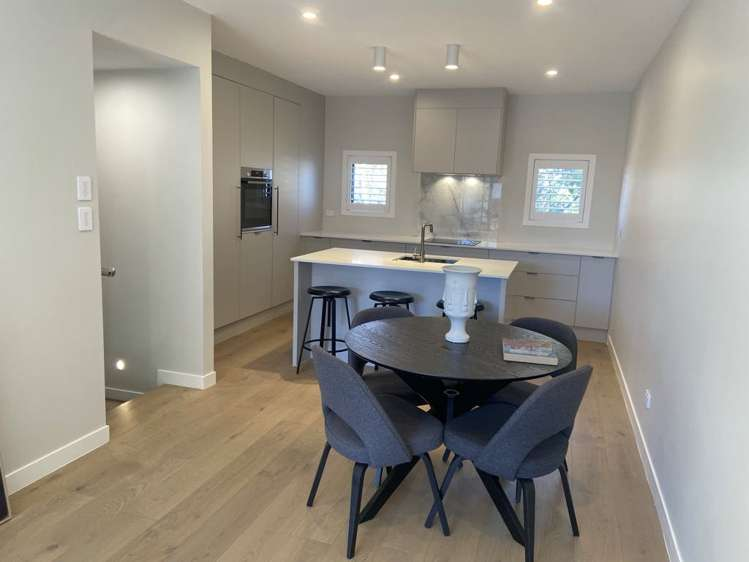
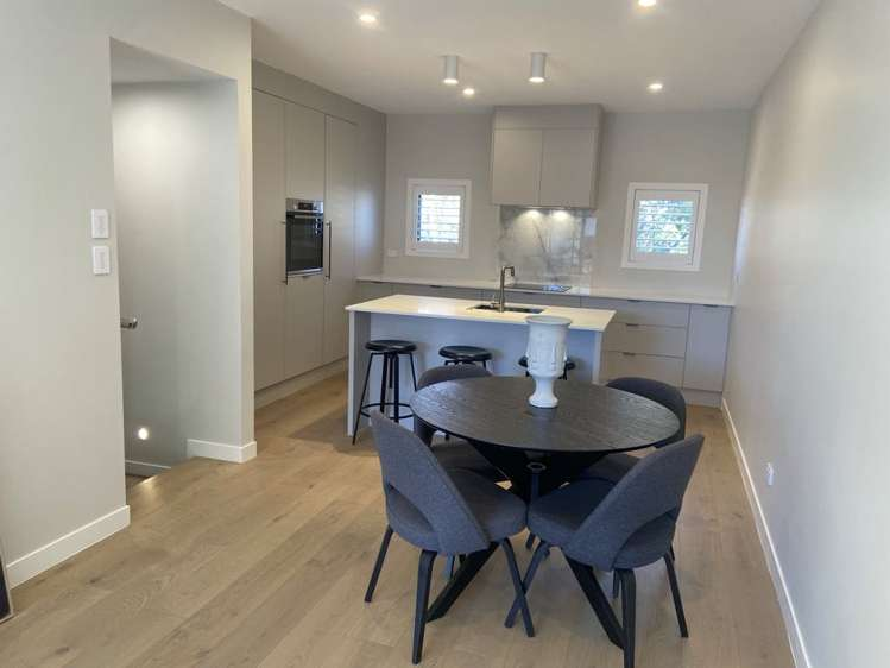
- book [502,337,559,366]
